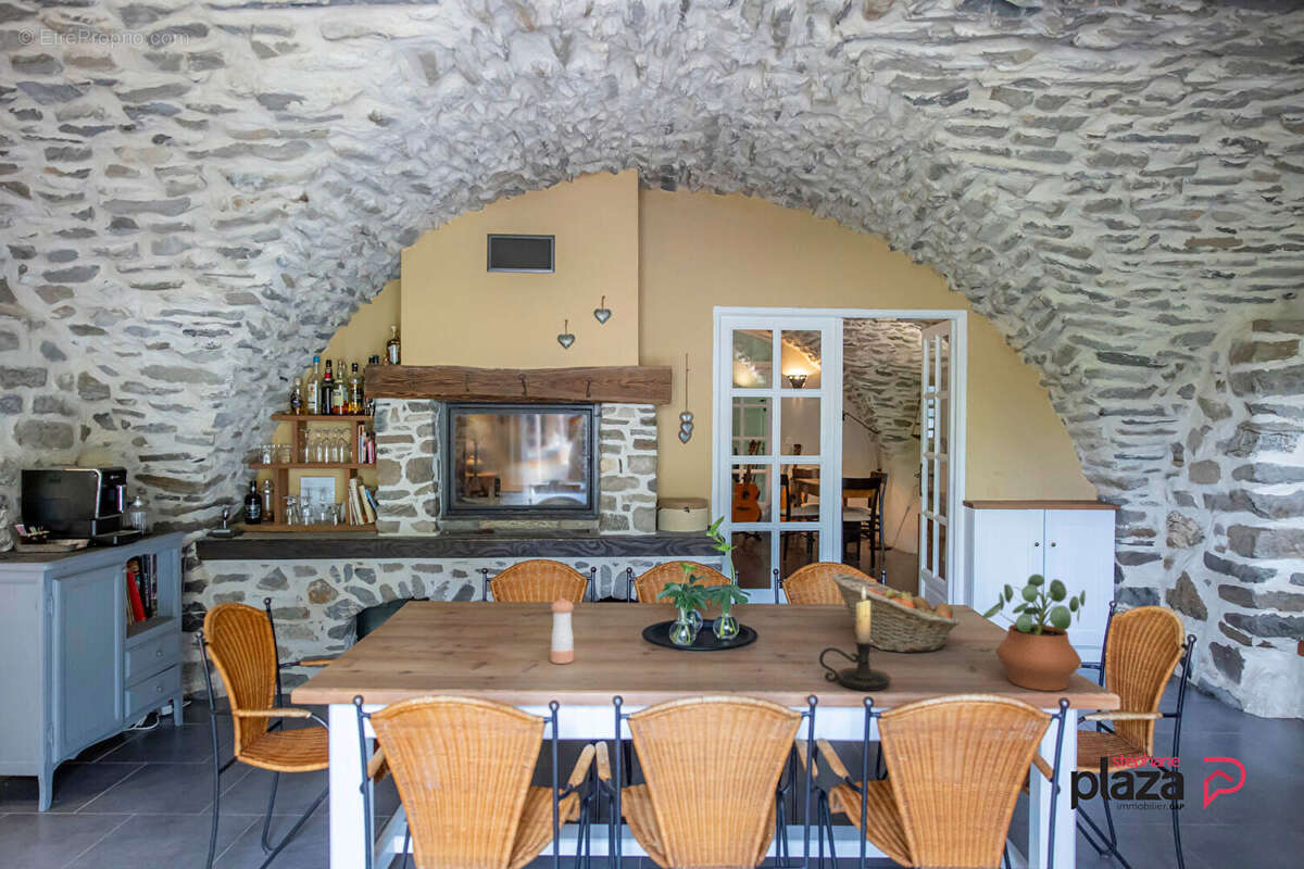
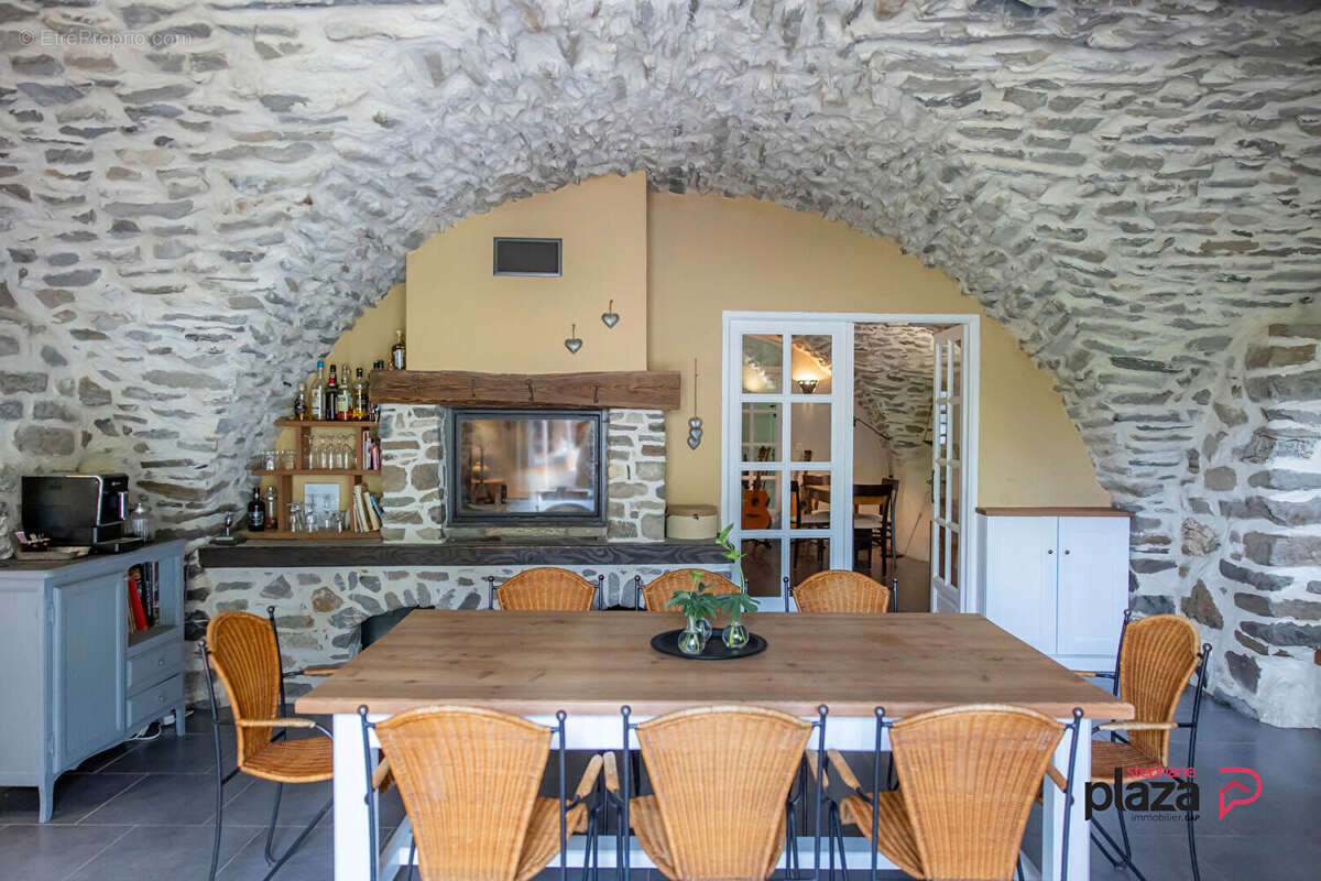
- pepper shaker [550,597,575,665]
- candle holder [818,587,892,692]
- fruit basket [831,572,961,654]
- potted plant [981,574,1087,692]
